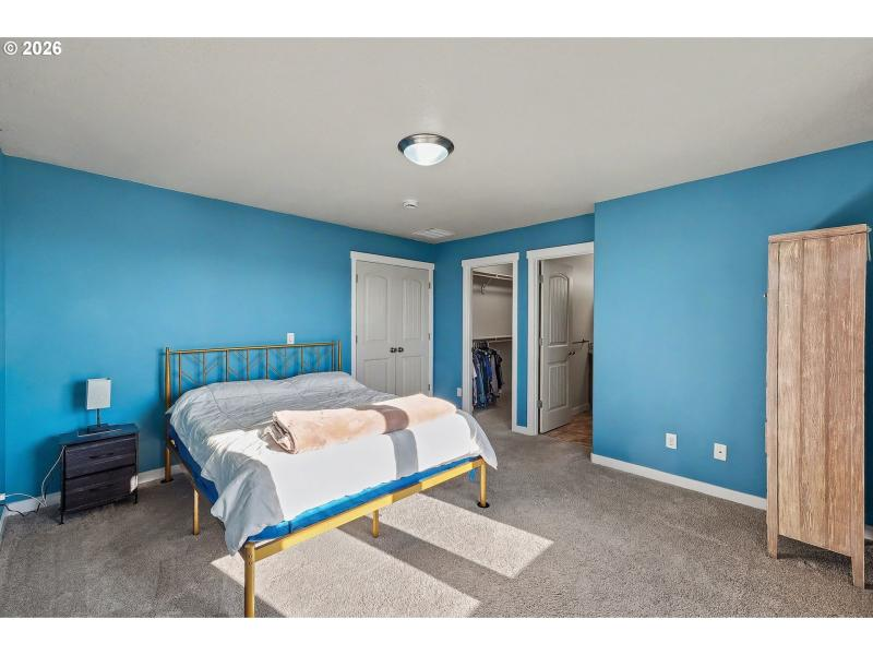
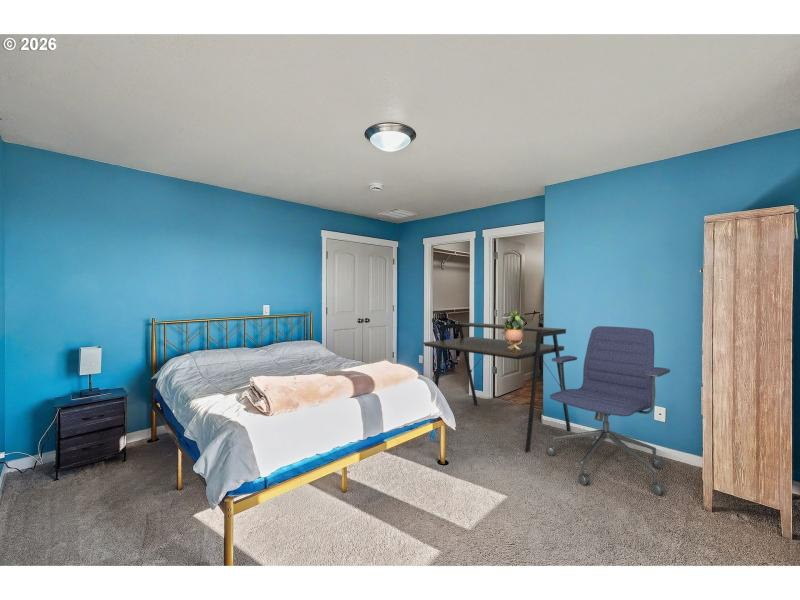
+ desk [422,322,572,453]
+ office chair [545,325,671,496]
+ potted plant [504,310,526,350]
